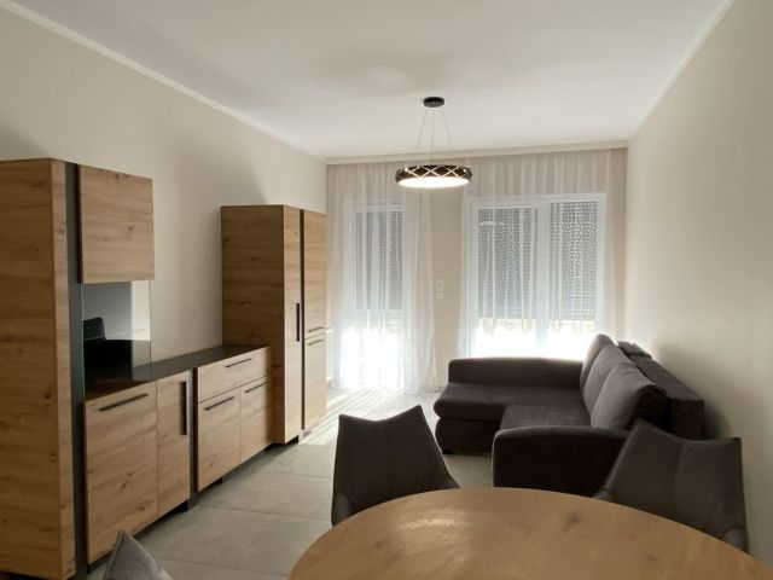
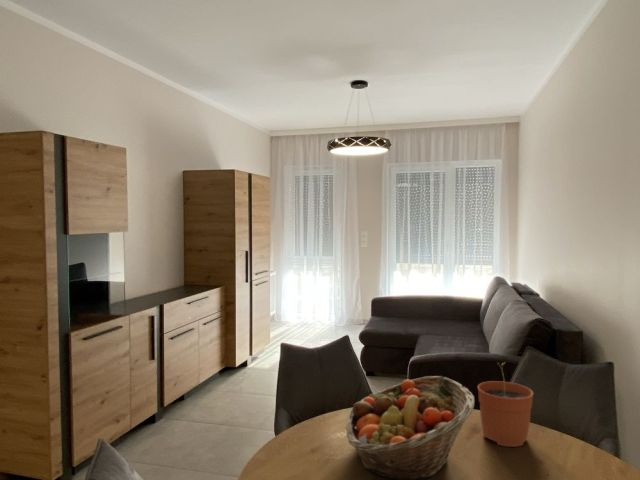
+ plant pot [477,361,534,448]
+ fruit basket [345,375,476,480]
